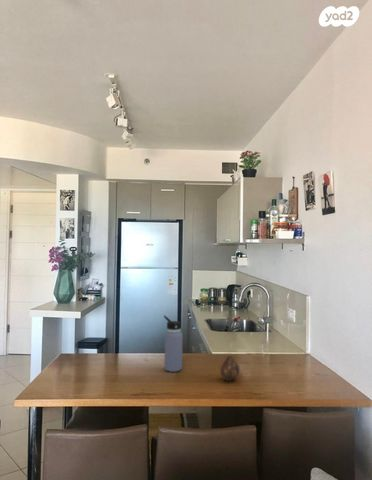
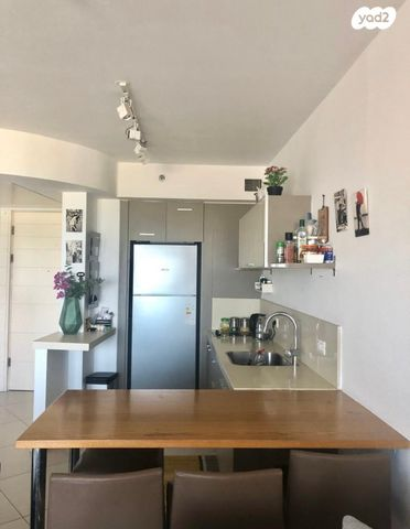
- fruit [219,354,240,382]
- water bottle [163,314,184,373]
